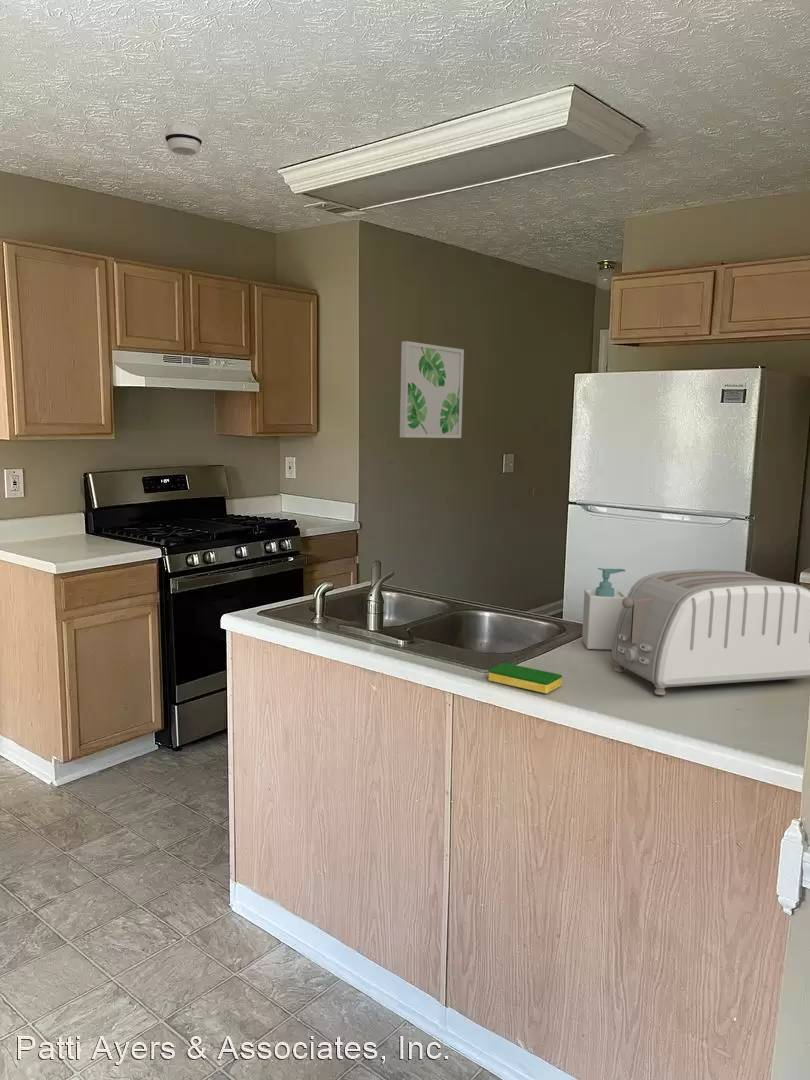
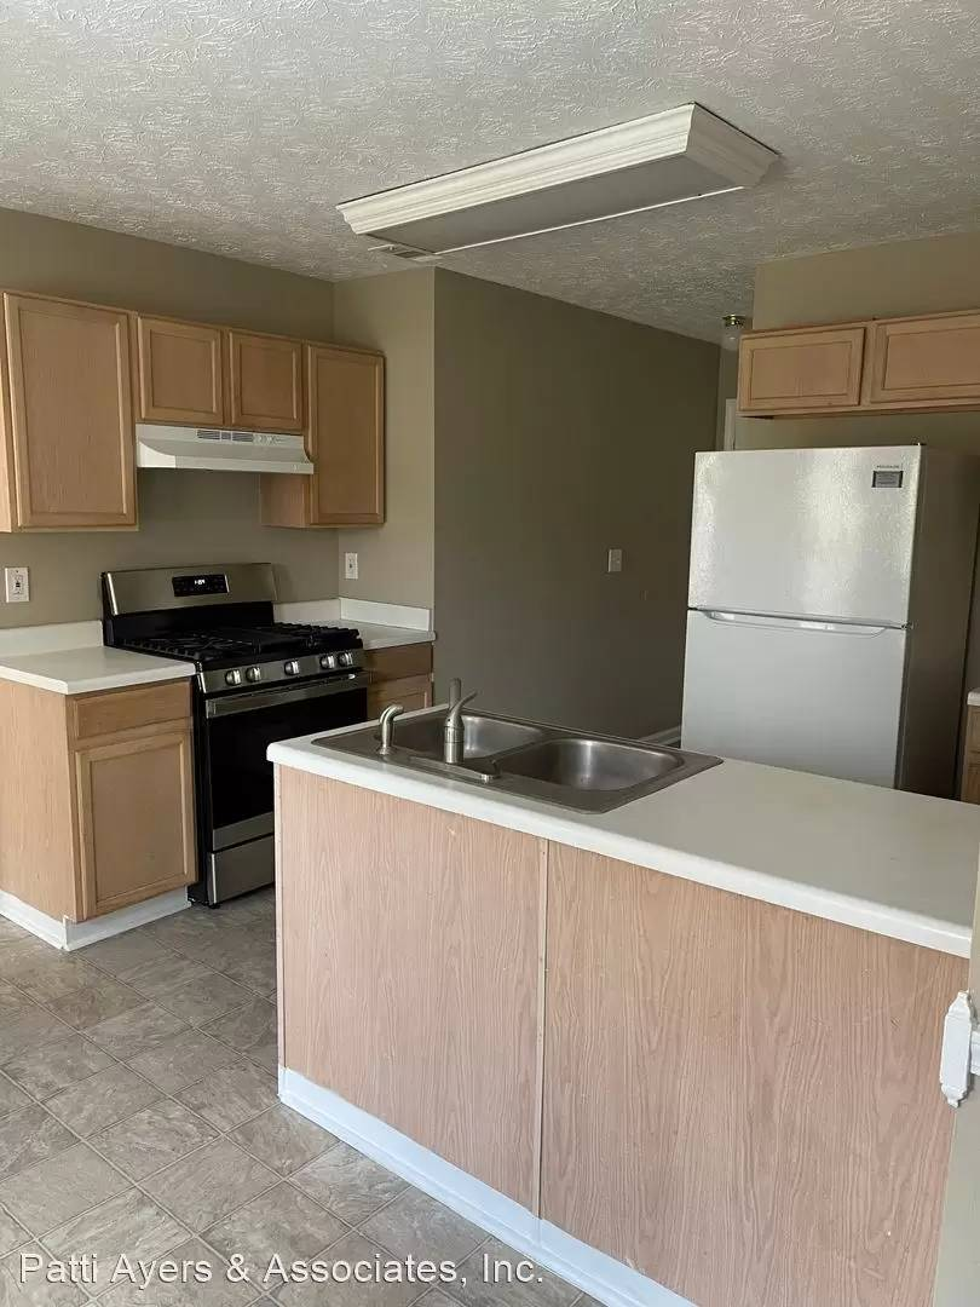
- smoke detector [164,123,203,157]
- soap bottle [581,567,626,651]
- wall art [399,340,465,439]
- toaster [611,568,810,696]
- dish sponge [487,662,563,694]
